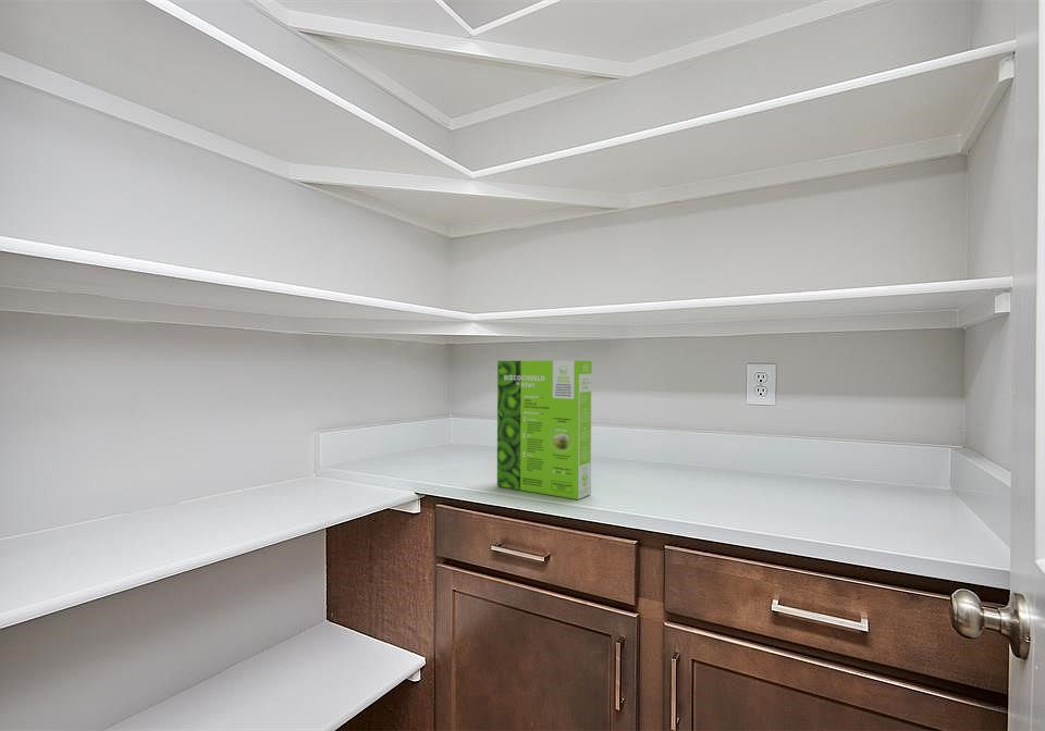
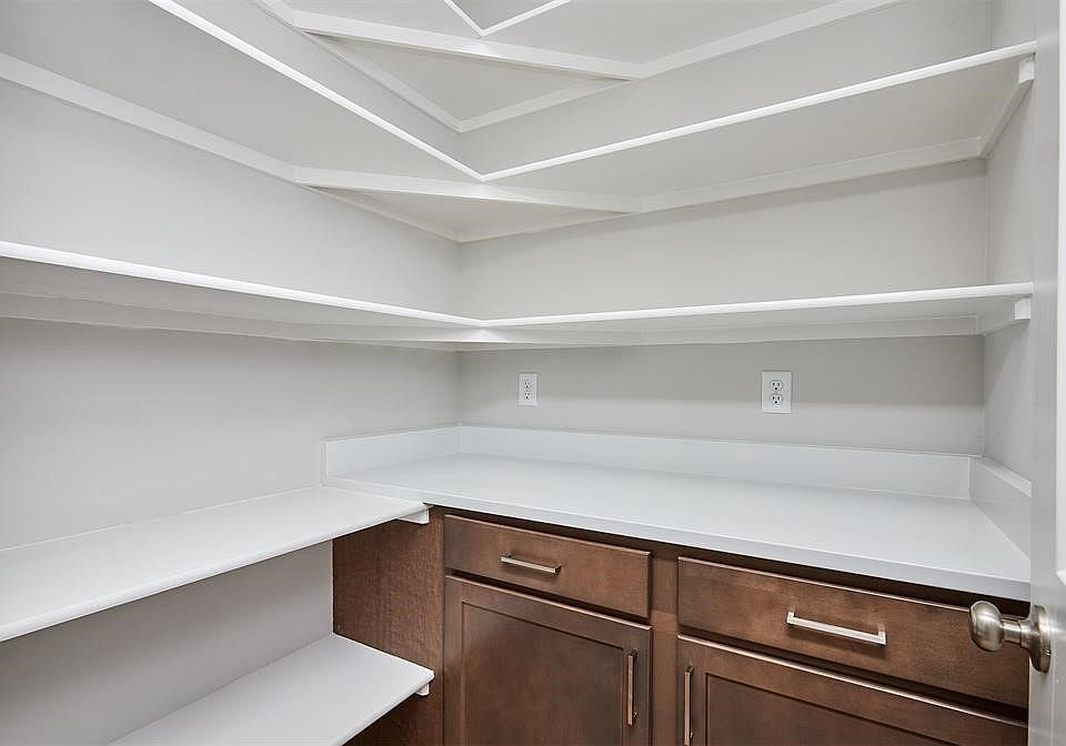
- cake mix box [496,360,593,500]
